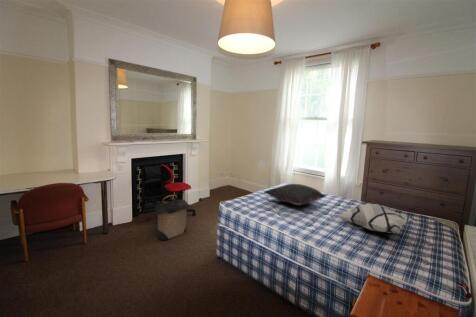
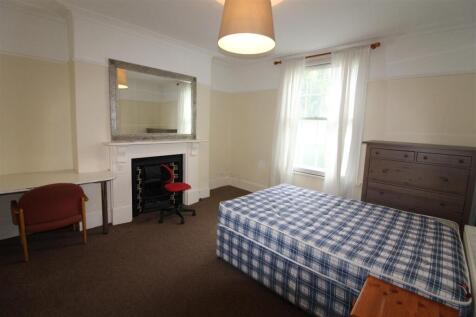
- pillow [263,183,327,206]
- laundry hamper [153,194,192,241]
- decorative pillow [336,203,413,234]
